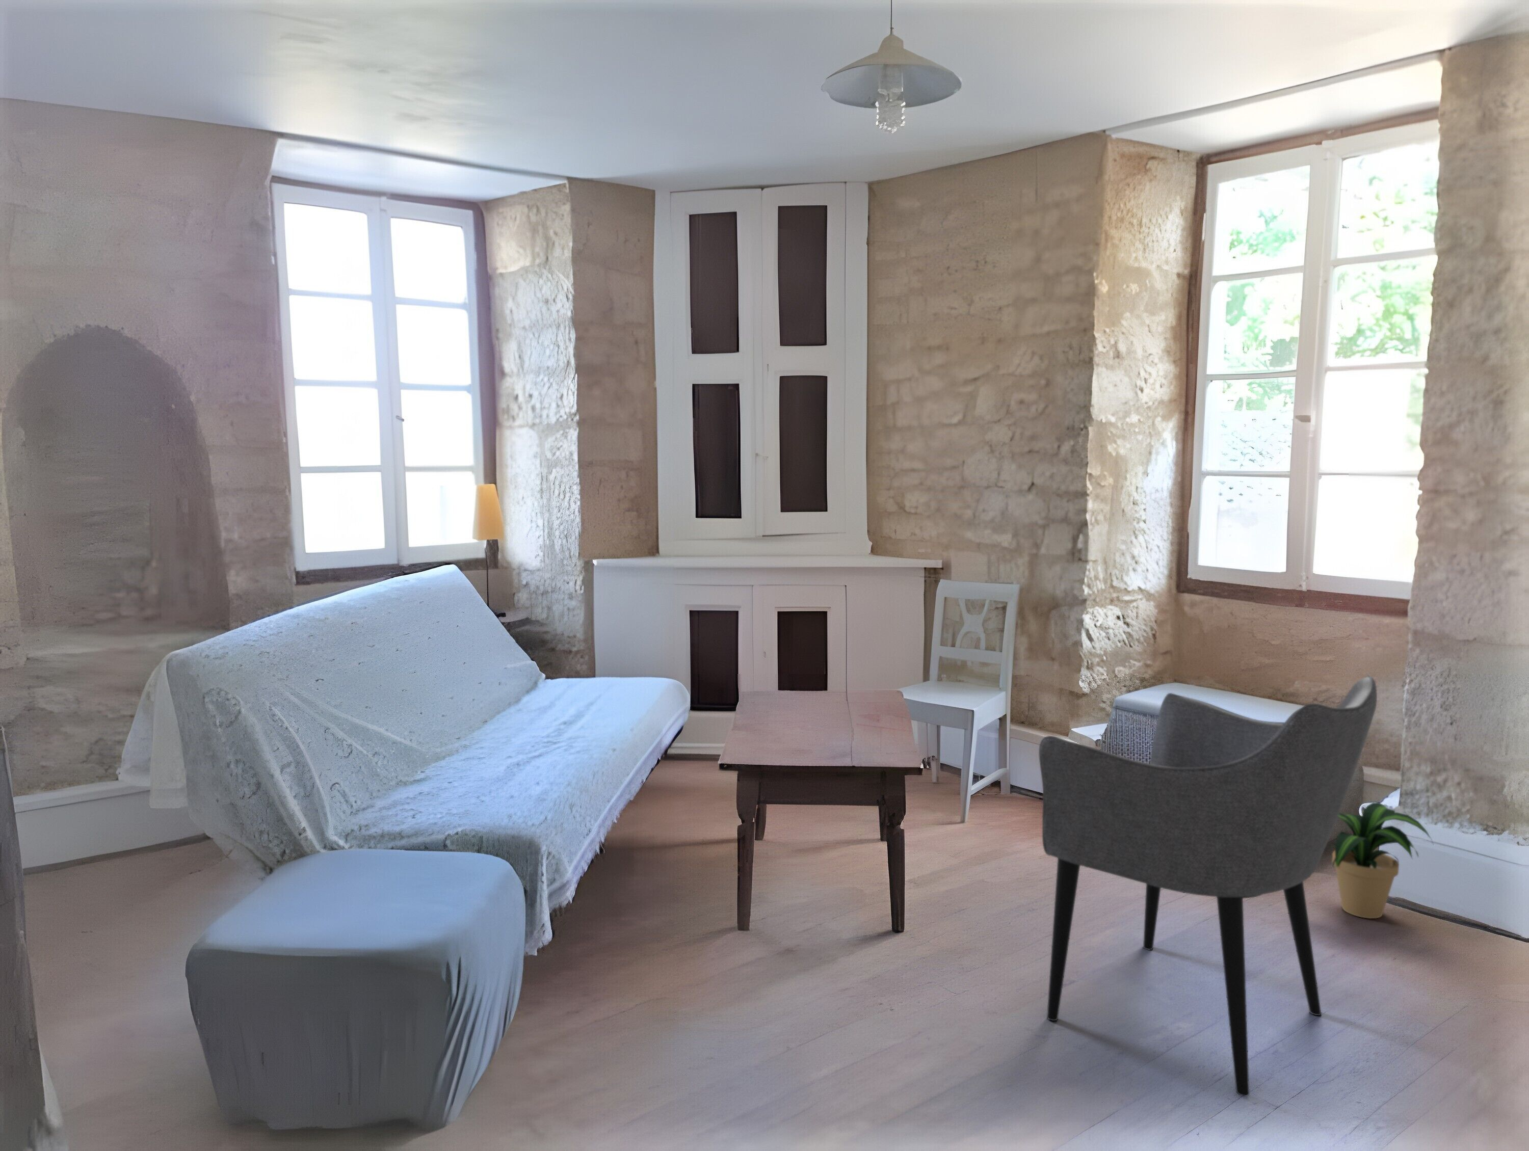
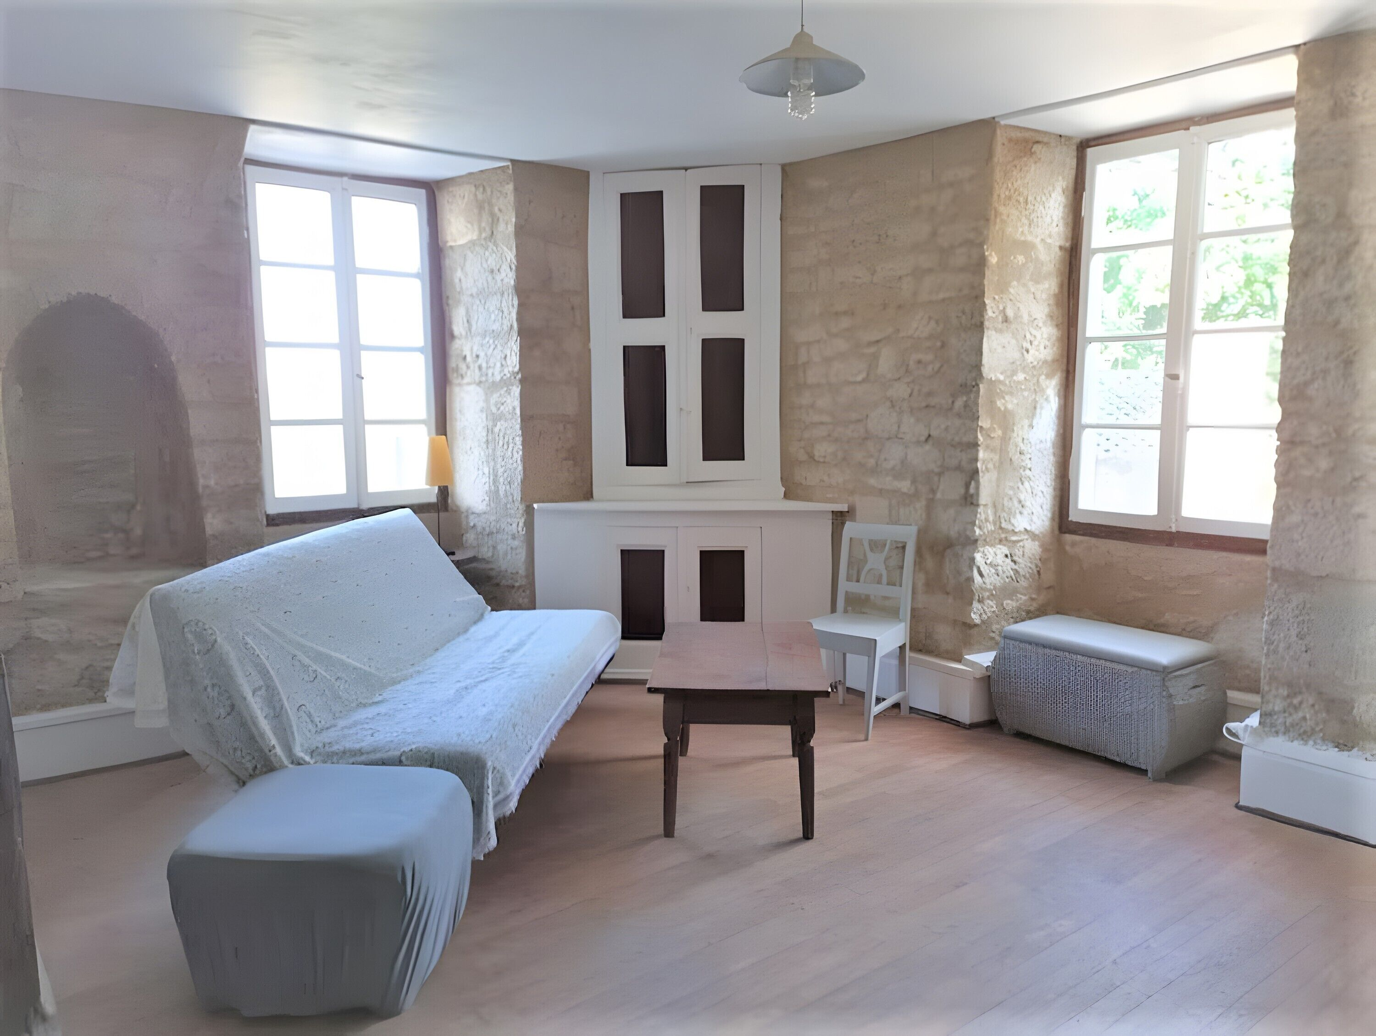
- potted plant [1329,802,1433,919]
- armchair [1038,675,1378,1097]
